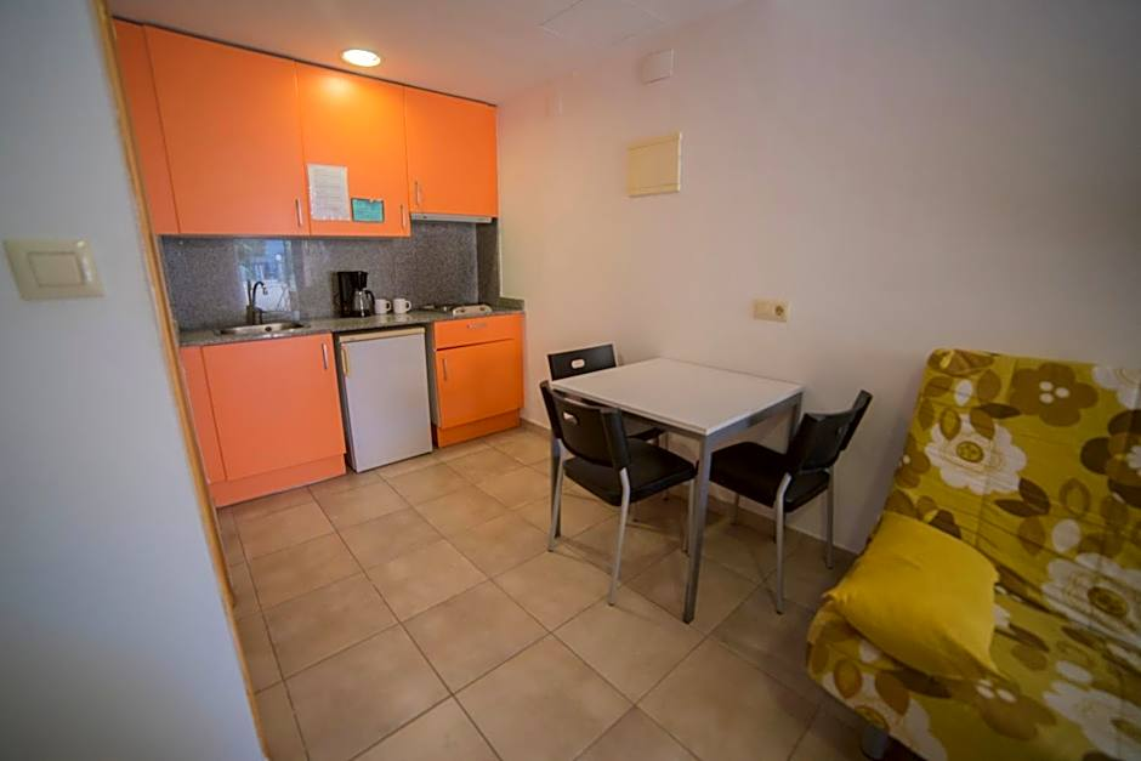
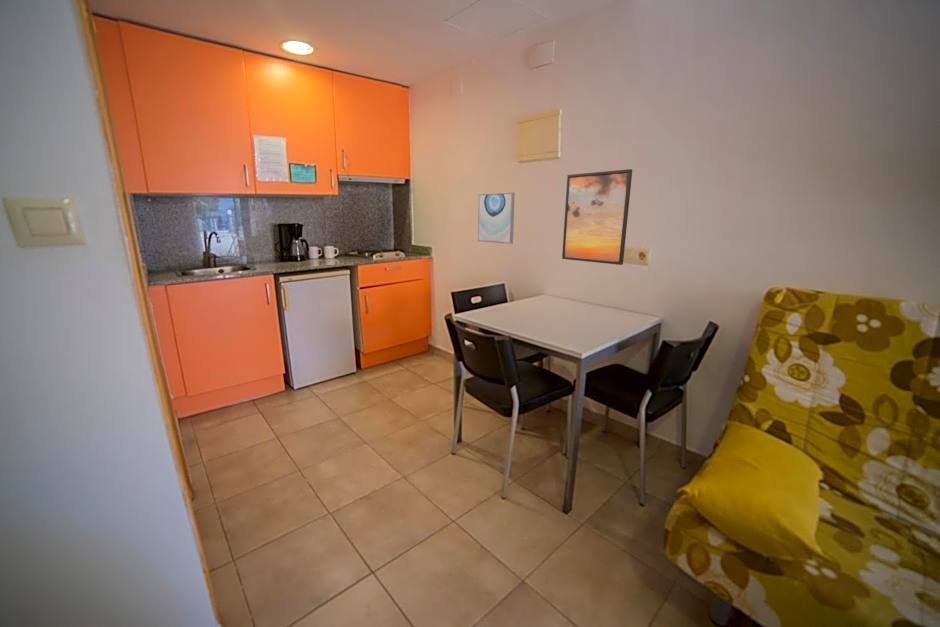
+ wall art [477,191,516,245]
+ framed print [561,168,633,266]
